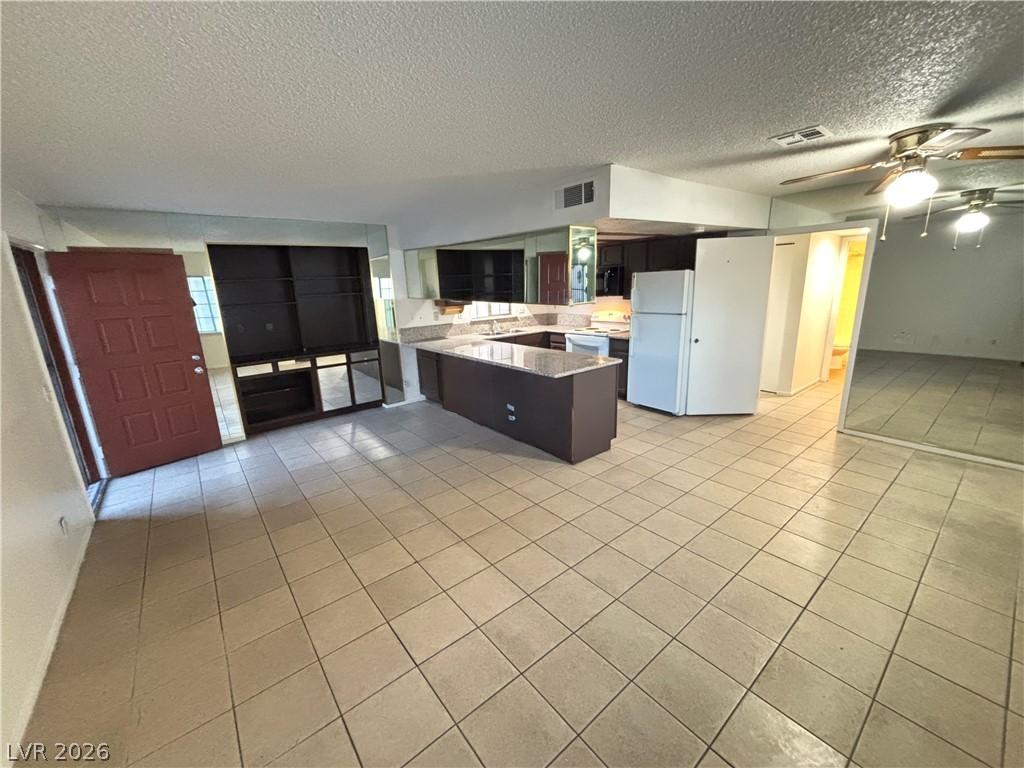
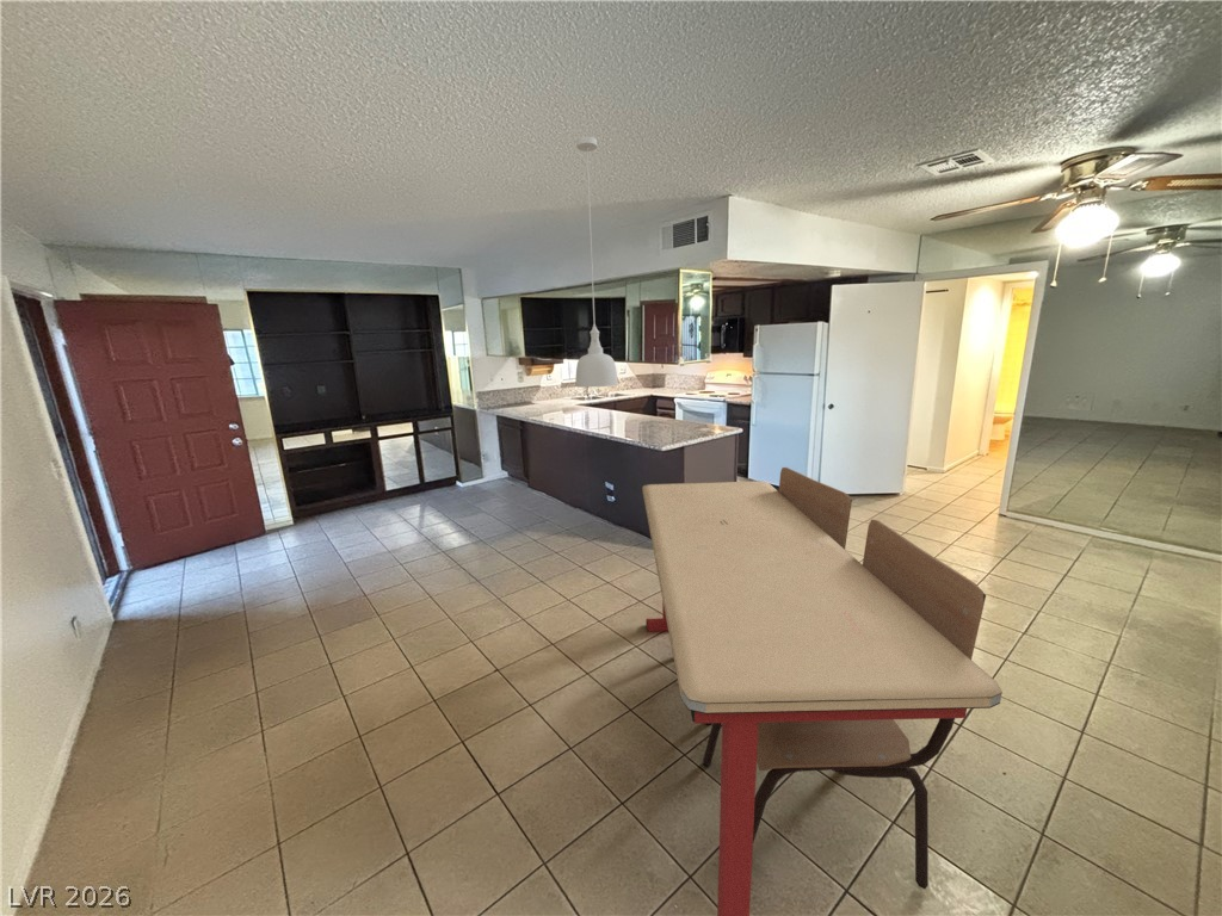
+ pendant light [574,135,619,388]
+ school desk [641,466,1004,916]
